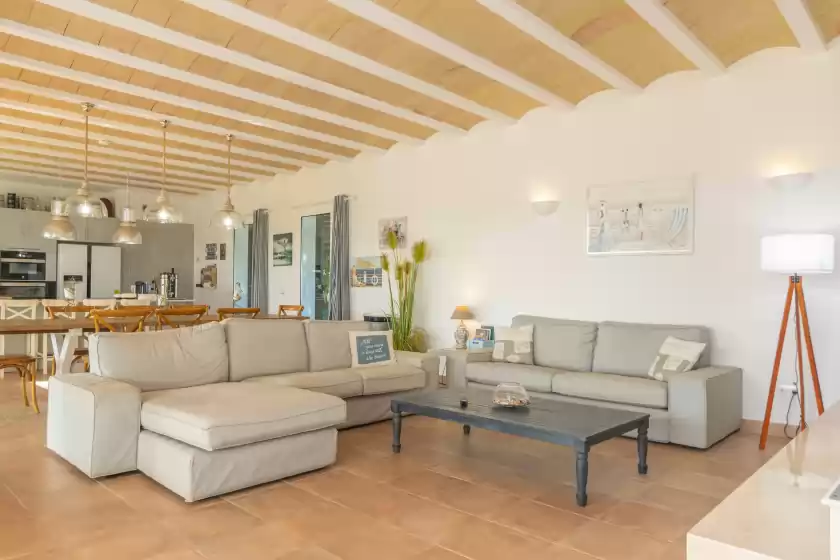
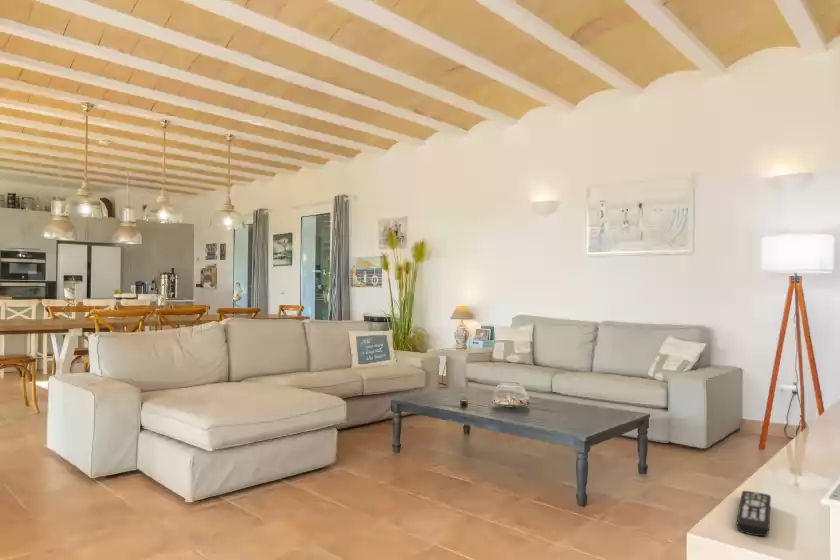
+ remote control [736,490,772,537]
